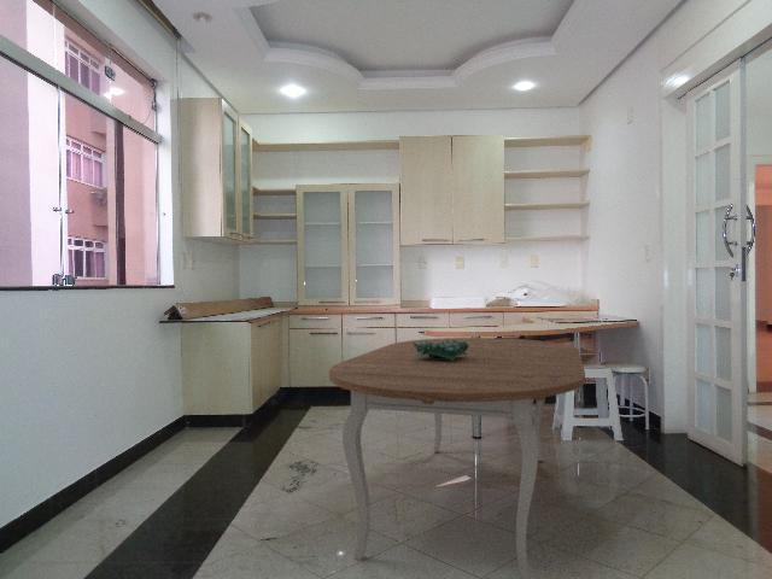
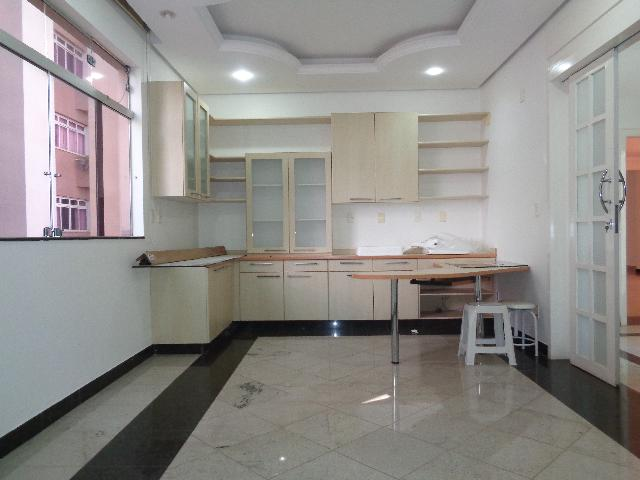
- decorative bowl [413,339,469,361]
- dining table [328,337,586,579]
